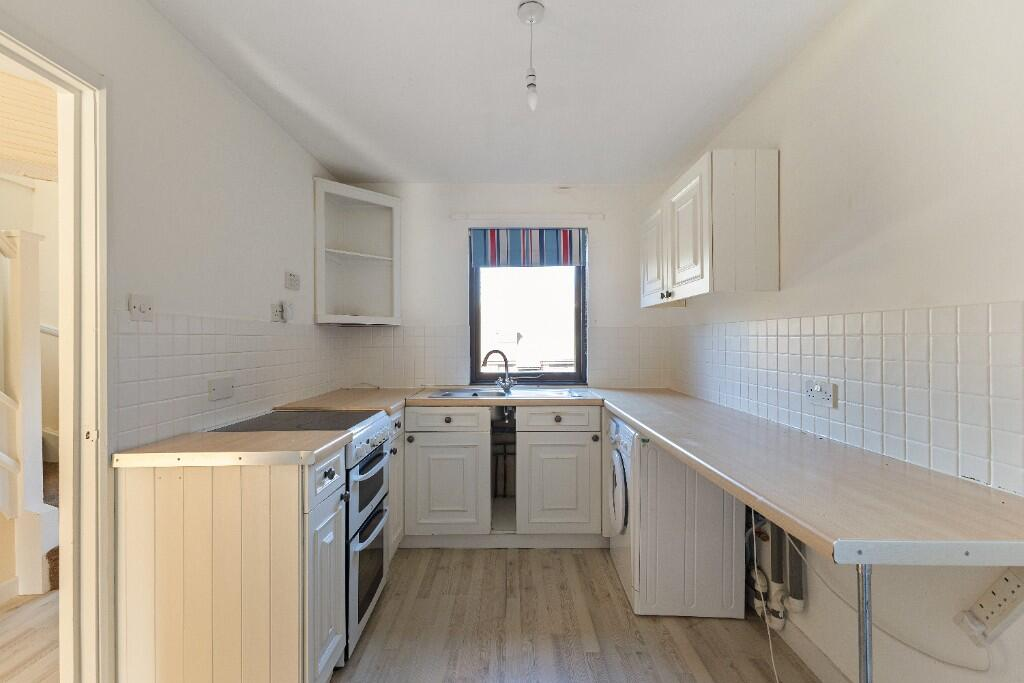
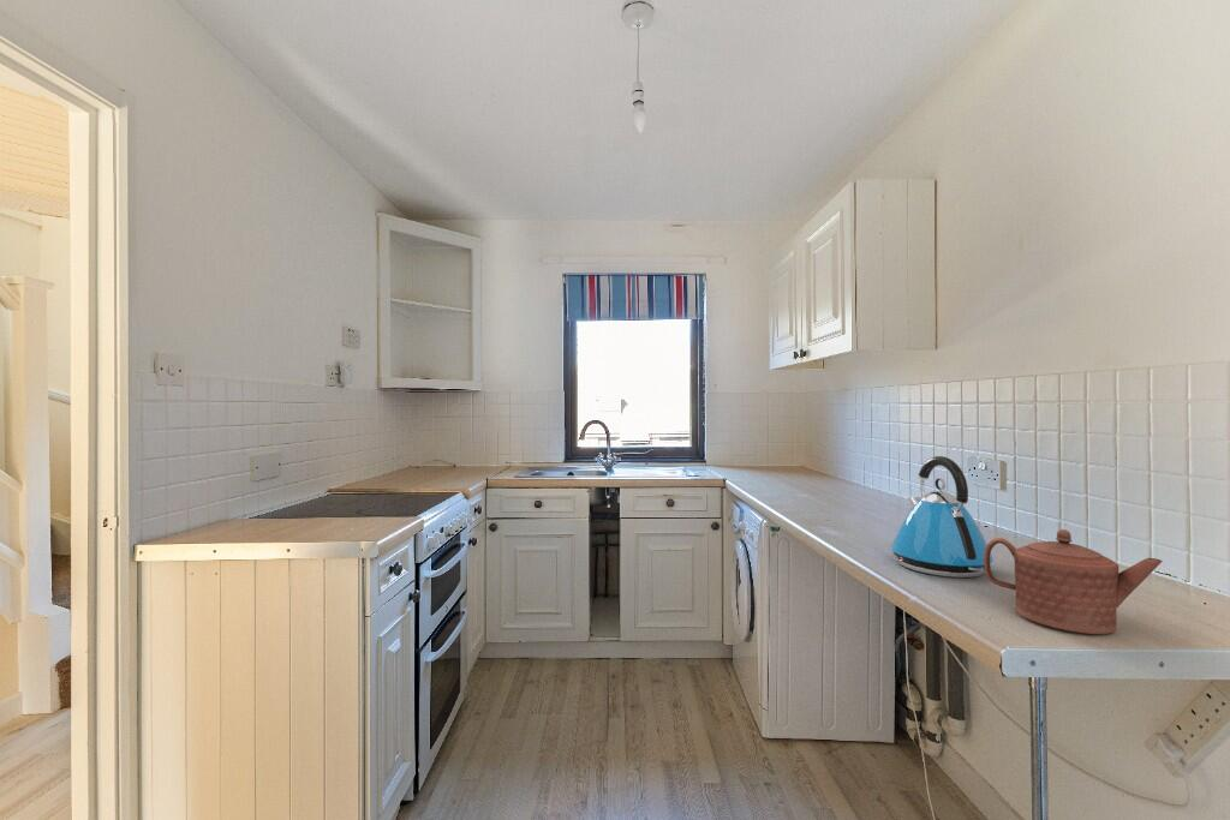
+ teapot [984,528,1163,635]
+ kettle [890,455,995,579]
